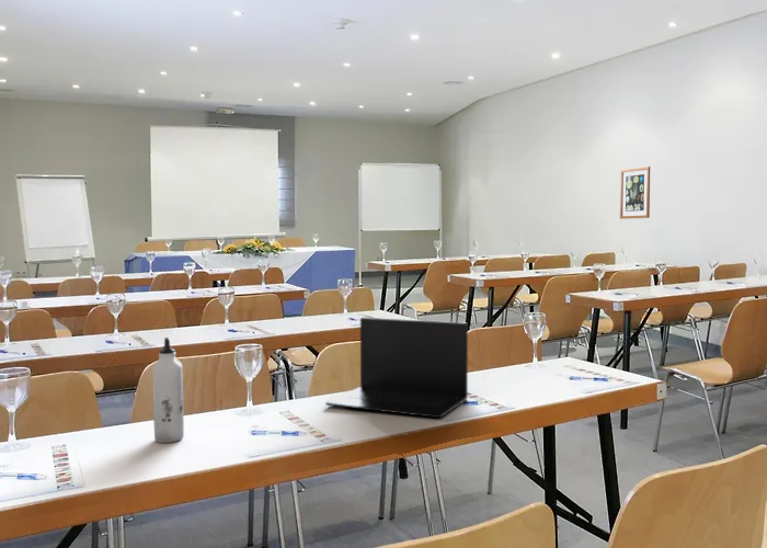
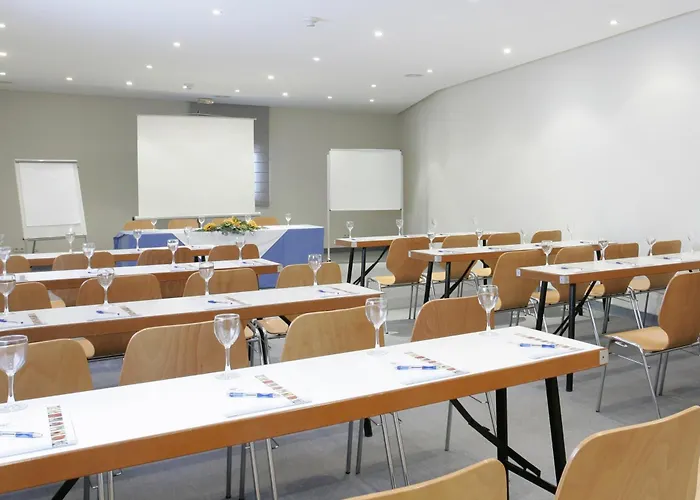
- laptop [324,317,469,419]
- wall art [619,165,651,220]
- water bottle [151,336,185,444]
